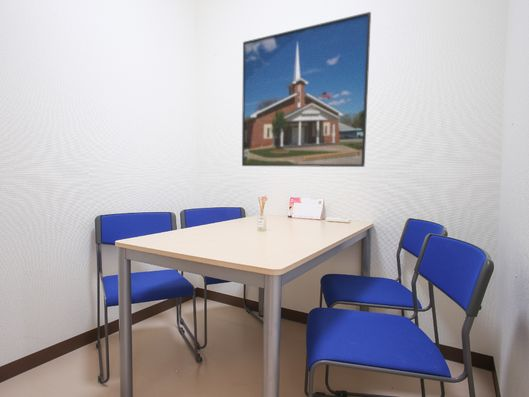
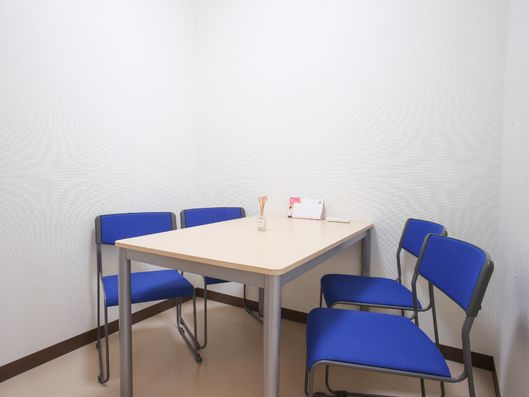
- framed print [241,11,372,168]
